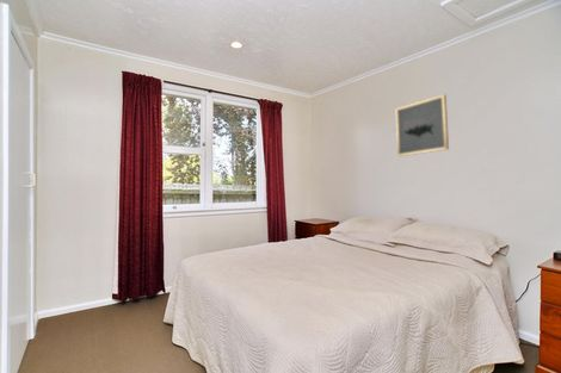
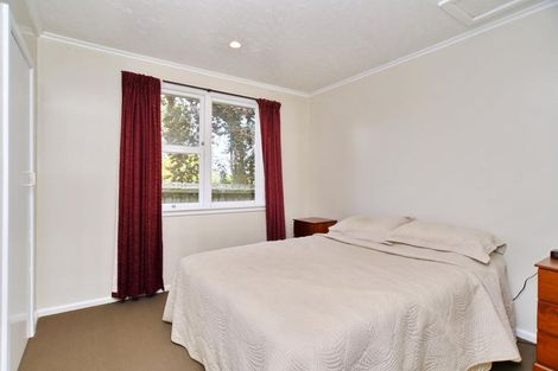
- wall art [394,94,450,157]
